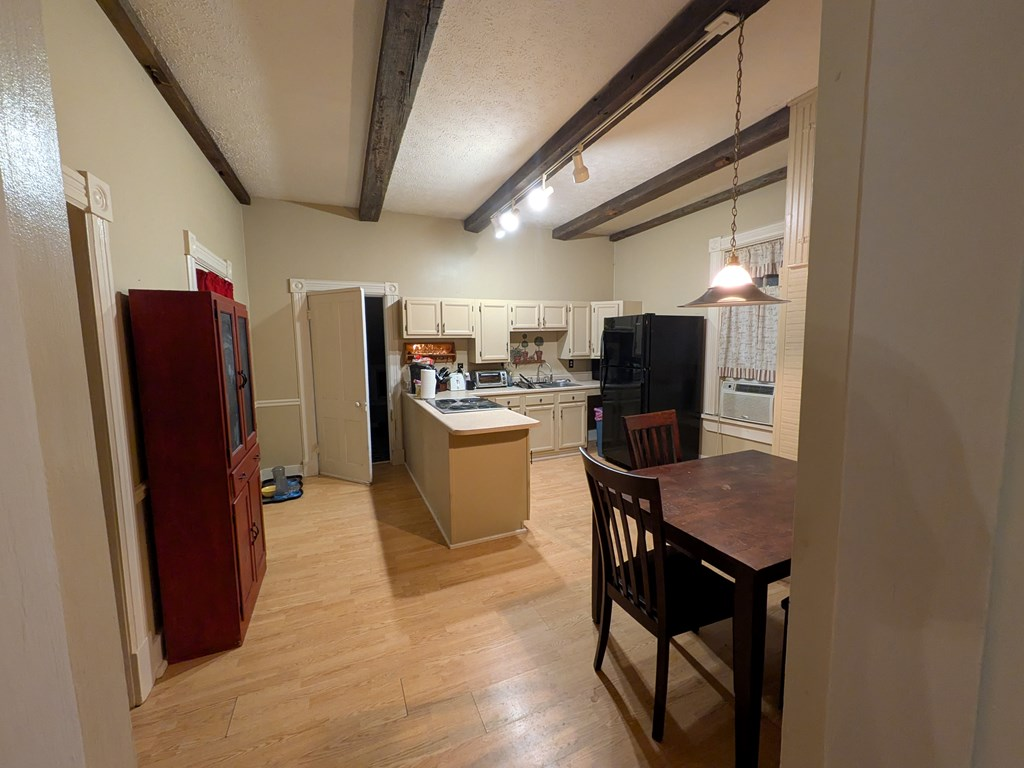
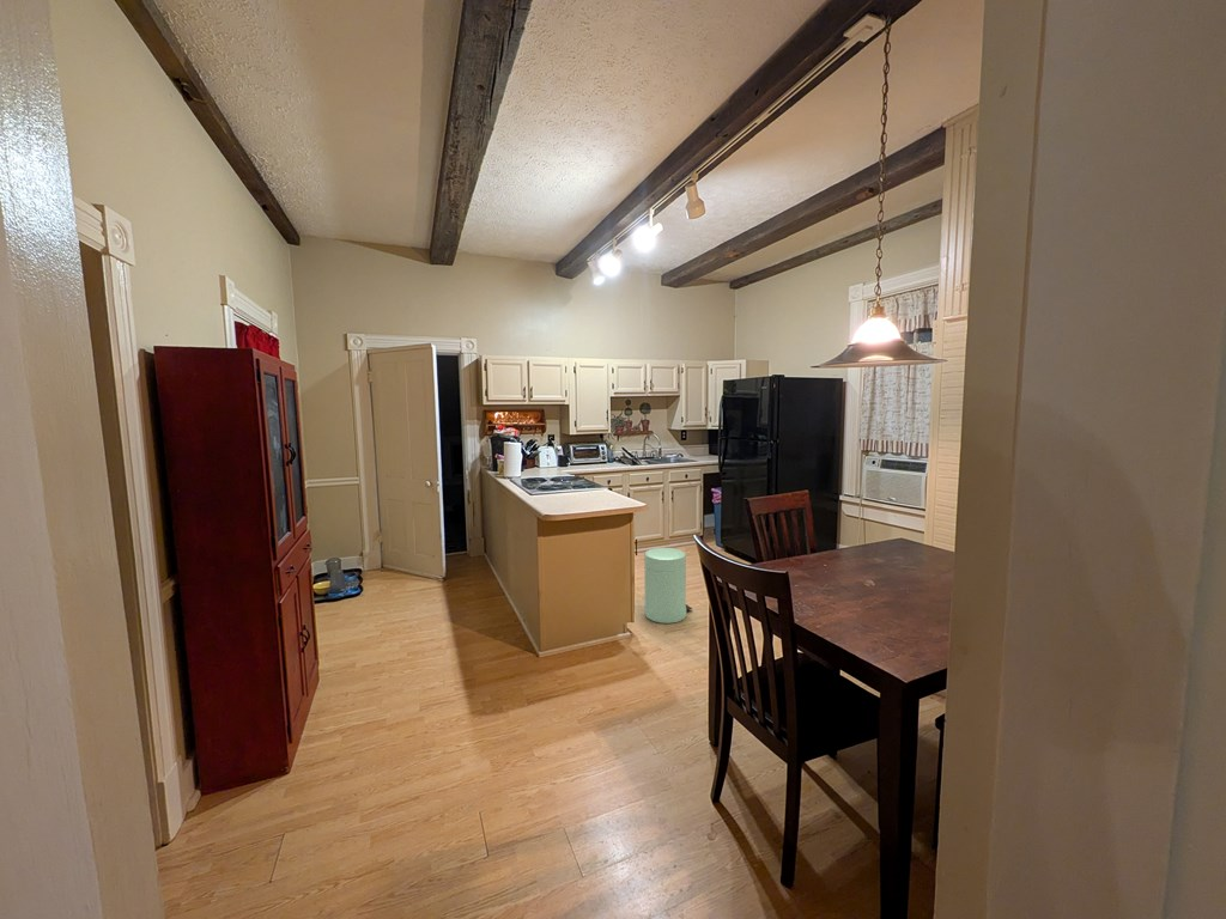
+ trash can [643,547,693,625]
